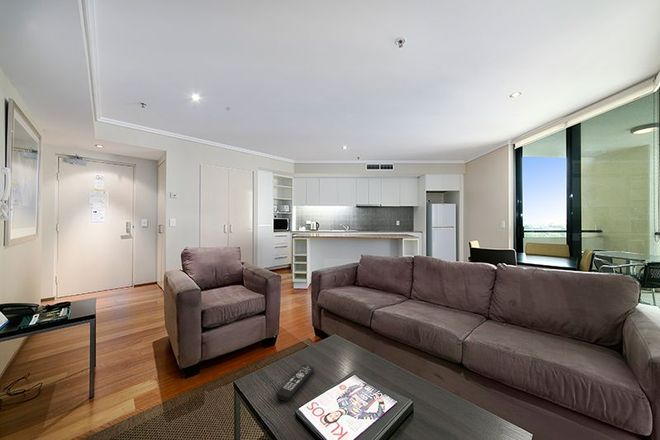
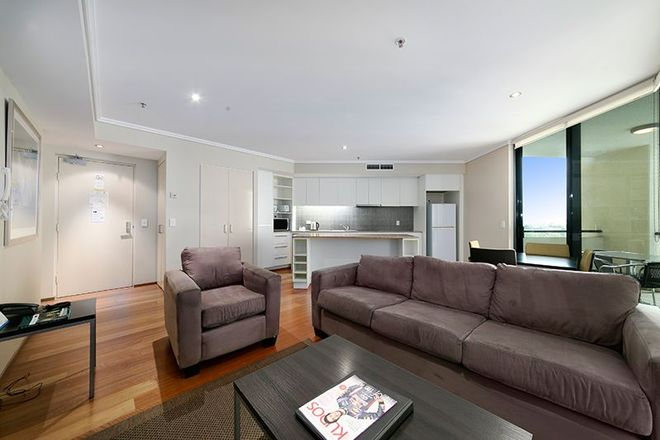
- remote control [275,364,315,402]
